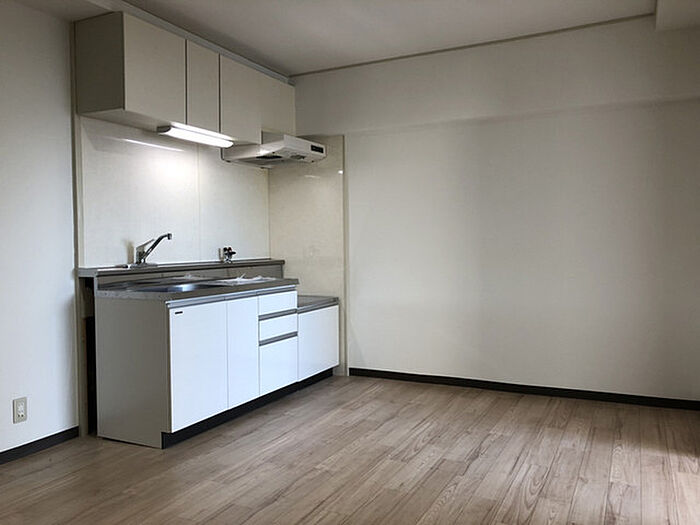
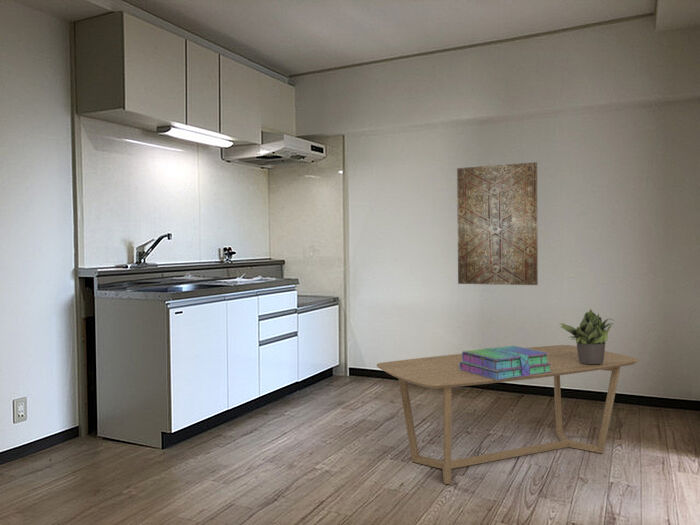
+ wall art [456,161,539,286]
+ stack of books [459,345,552,380]
+ potted plant [558,308,615,364]
+ coffee table [376,344,640,485]
